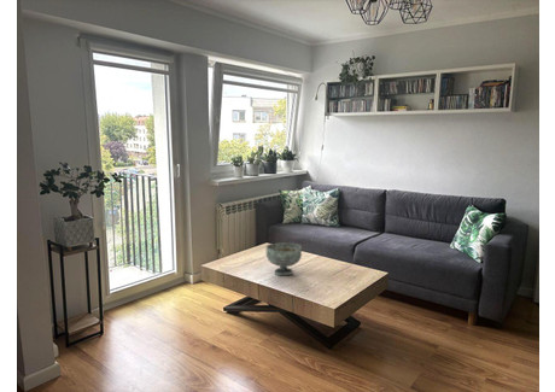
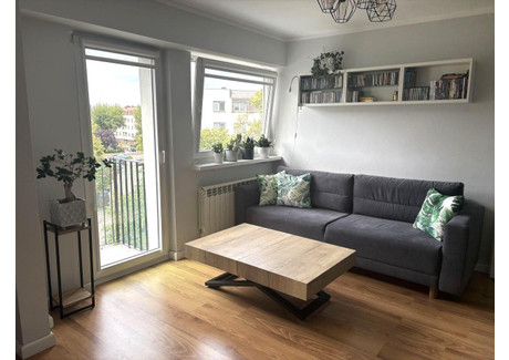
- decorative bowl [264,241,303,276]
